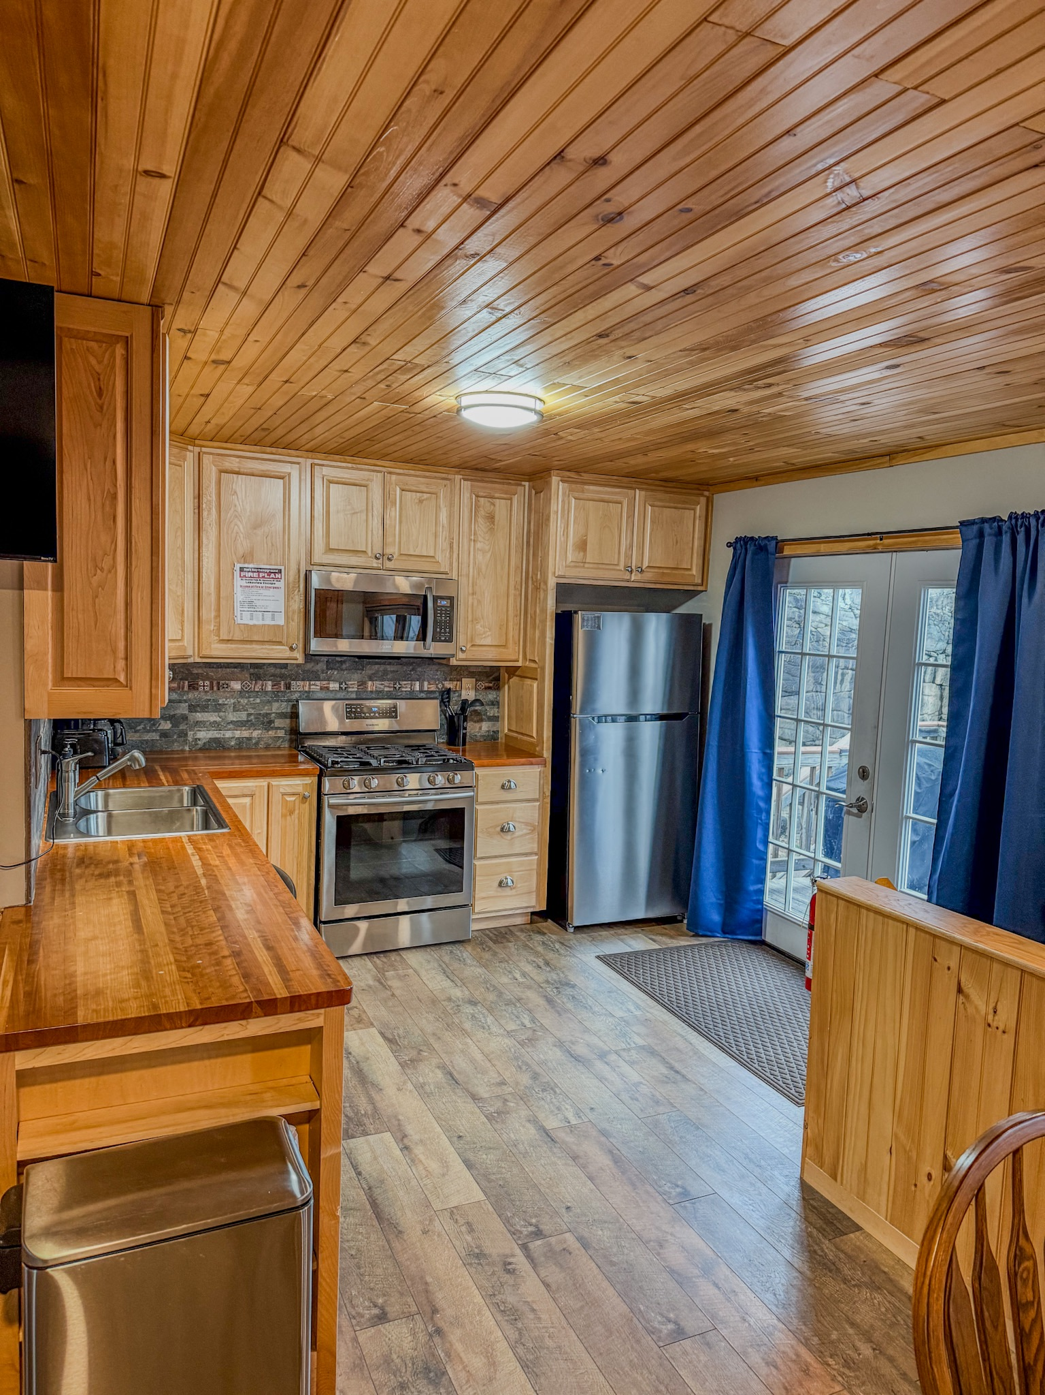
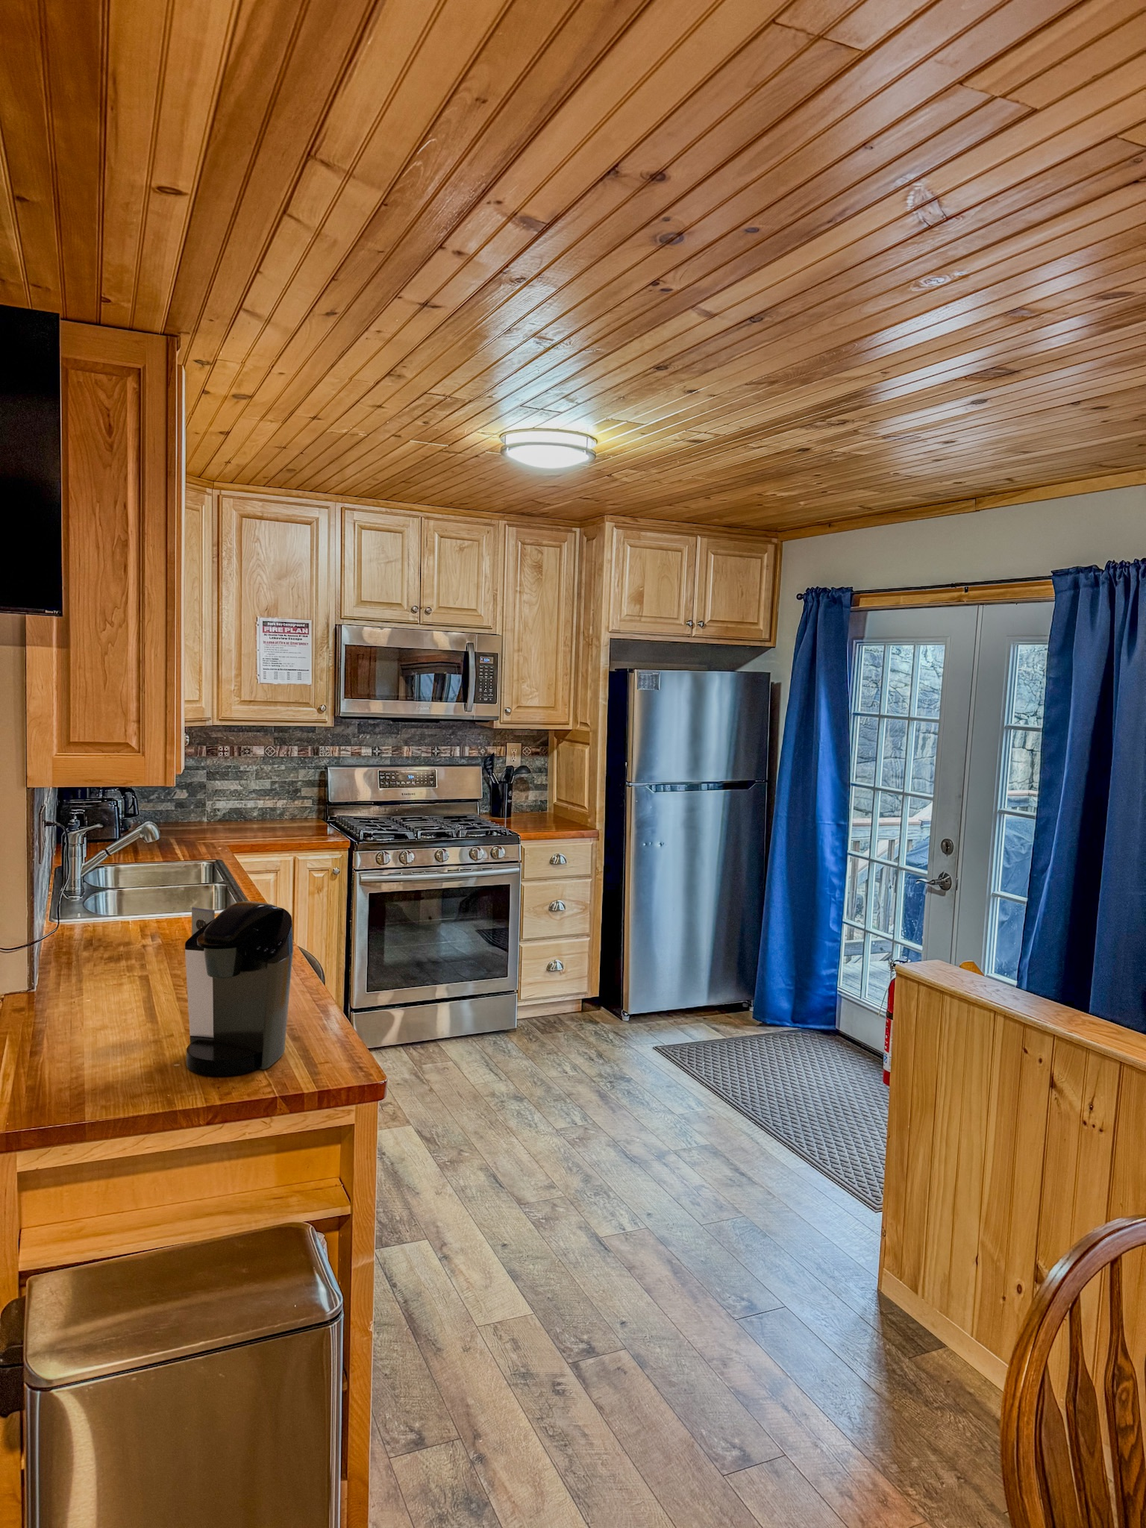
+ coffee maker [184,900,294,1077]
